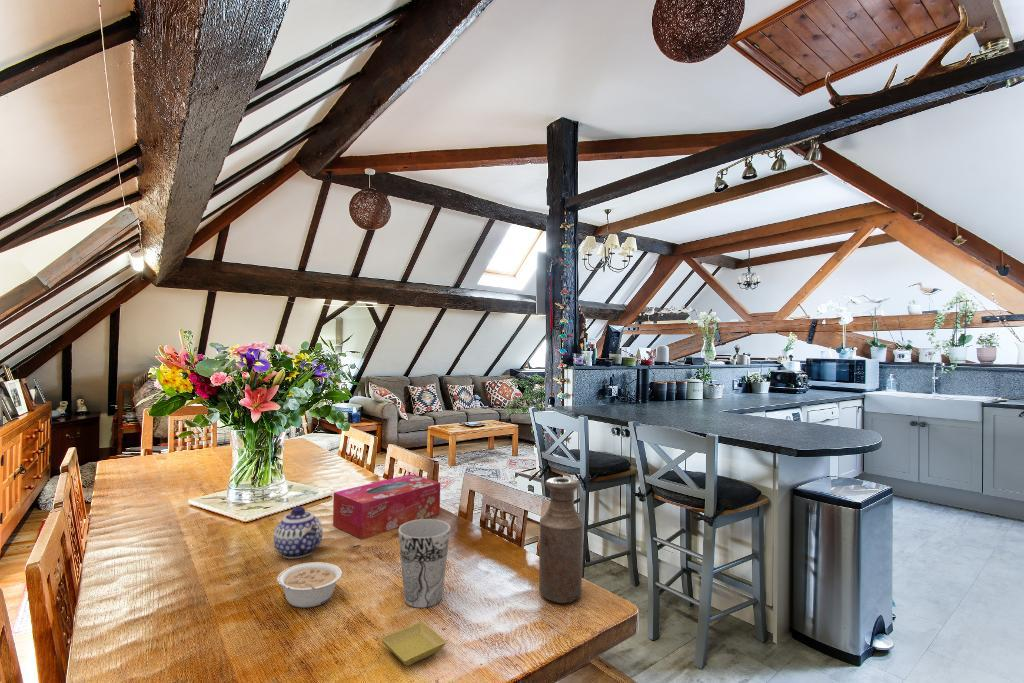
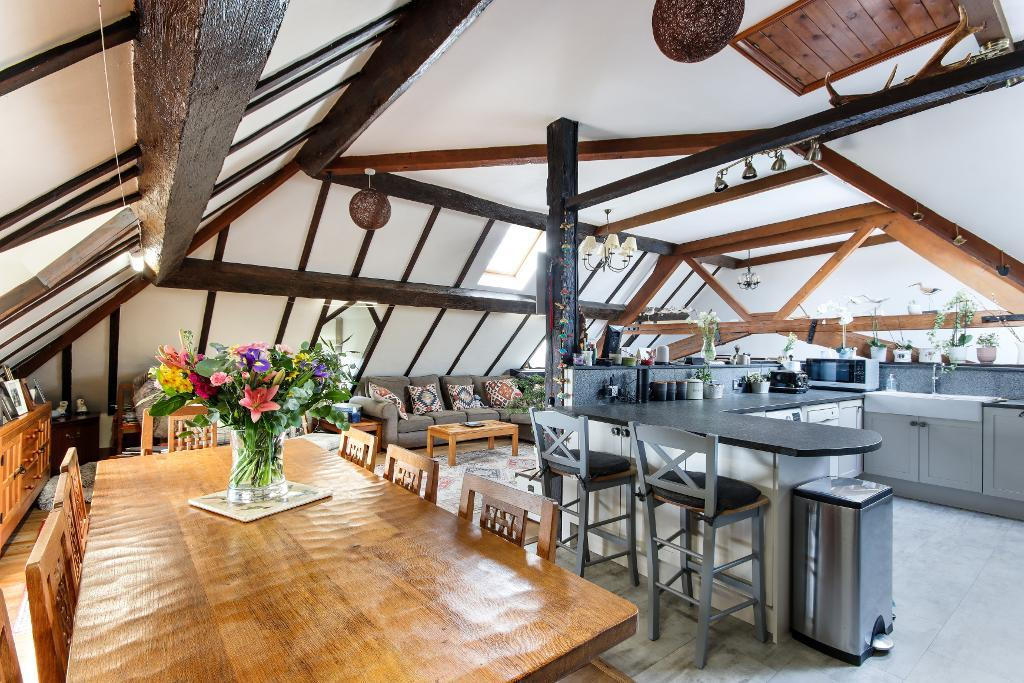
- bottle [538,476,585,604]
- teapot [273,505,324,559]
- legume [276,561,343,608]
- saucer [380,621,447,667]
- tissue box [332,473,441,540]
- cup [397,518,451,609]
